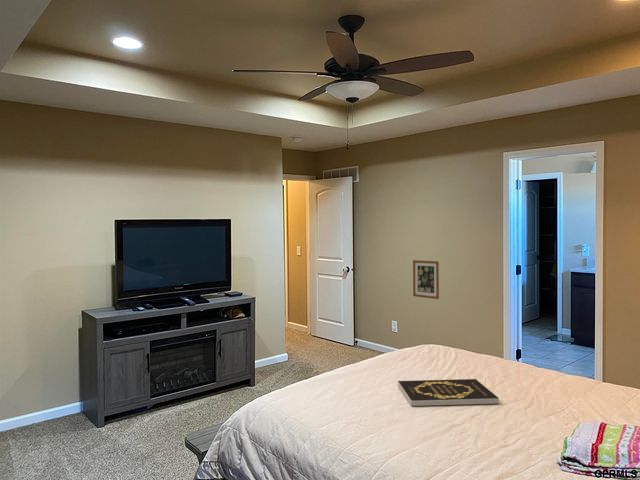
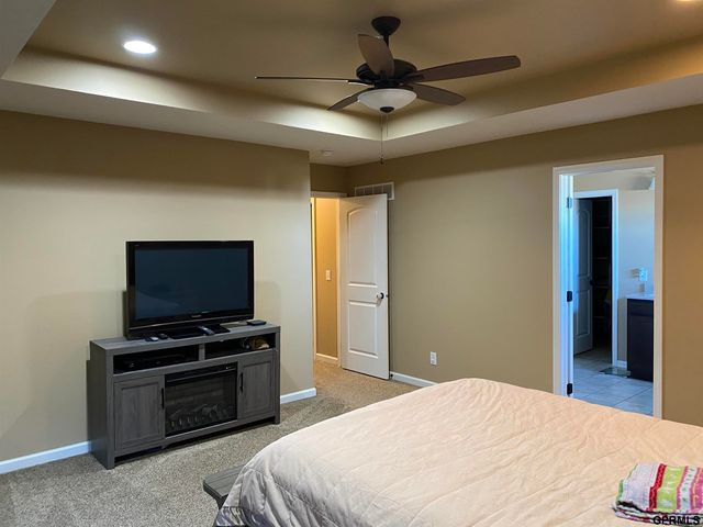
- wall art [412,259,440,300]
- book [397,378,500,407]
